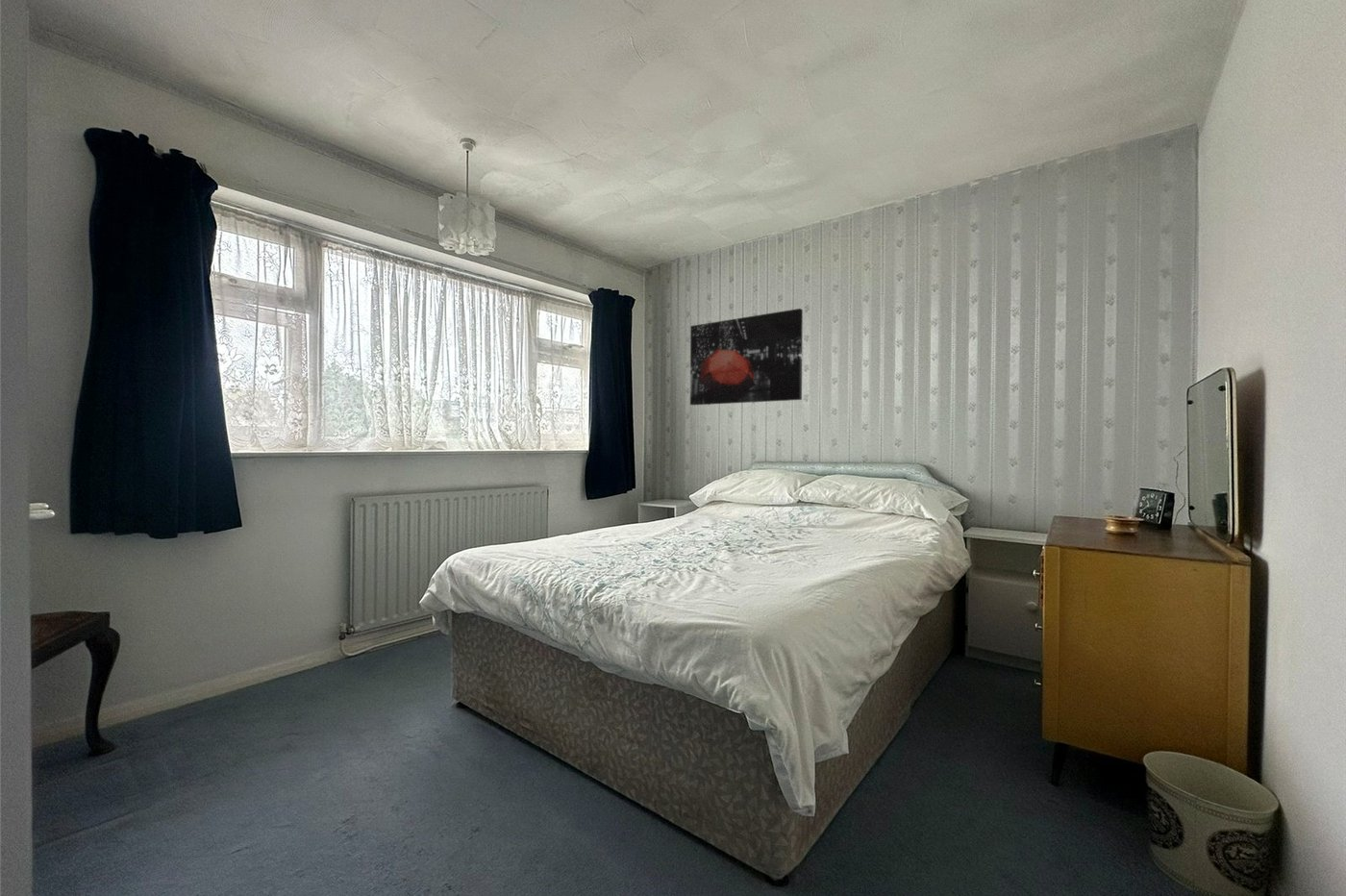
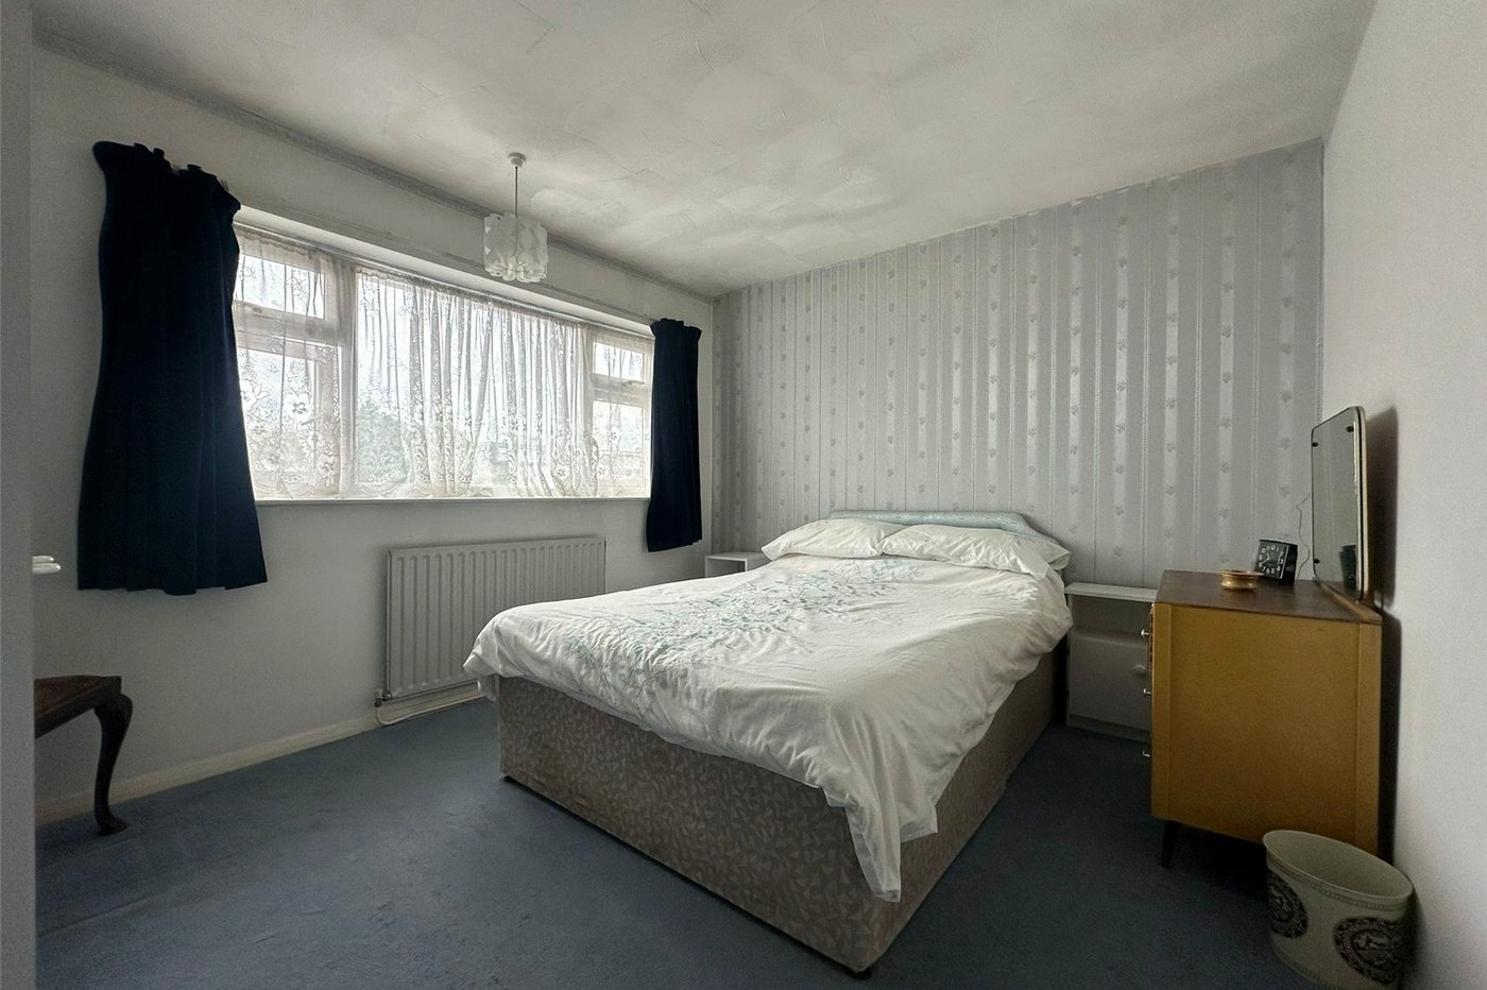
- wall art [689,308,804,406]
